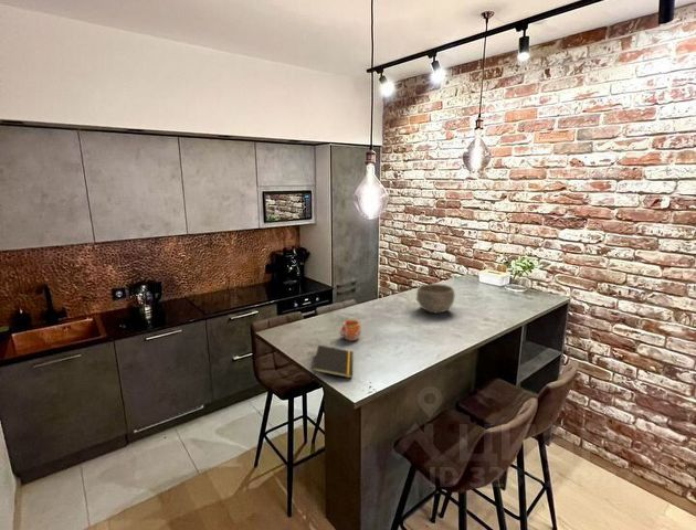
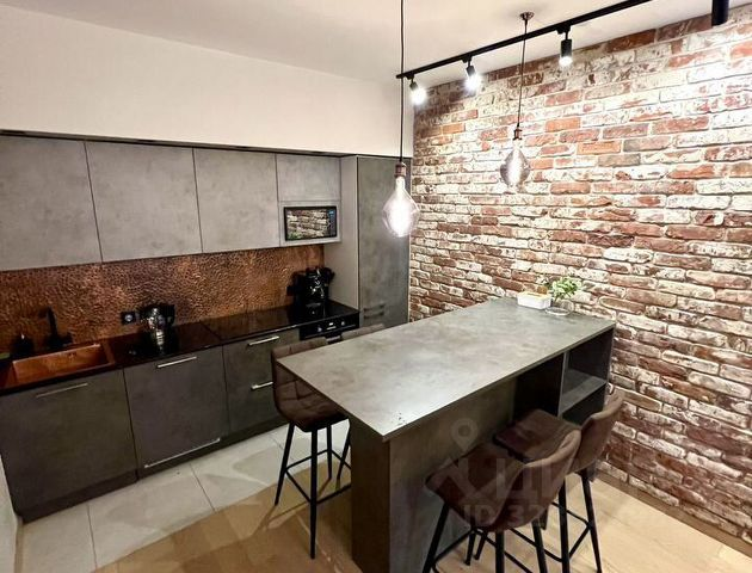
- bowl [415,283,455,314]
- notepad [312,344,354,379]
- mug [338,319,362,342]
